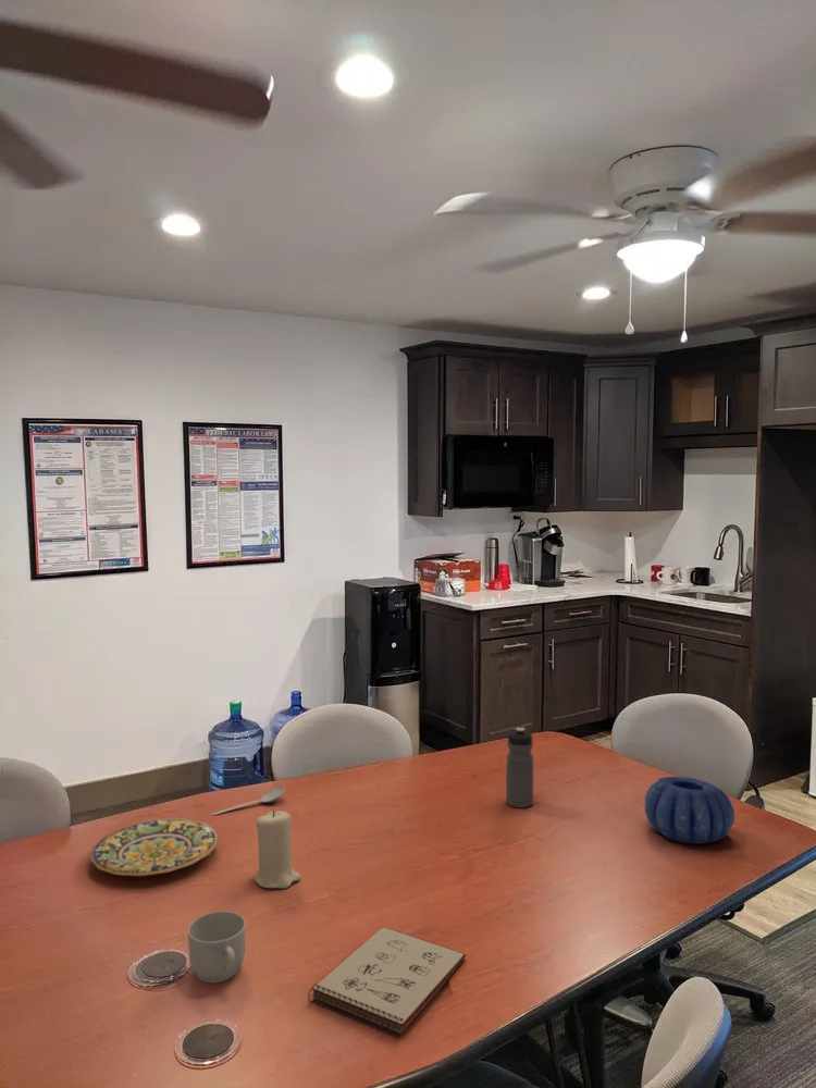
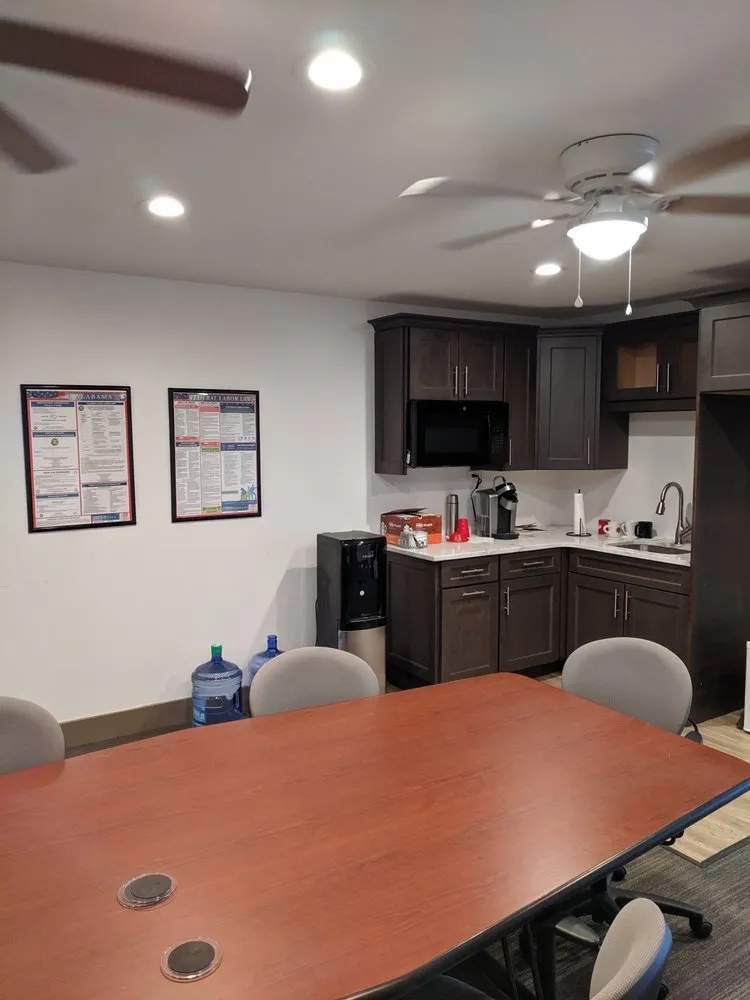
- plate [89,817,220,877]
- mug [187,910,247,984]
- water bottle [505,727,535,809]
- spoon [211,786,286,816]
- candle [254,809,301,889]
- decorative bowl [644,776,735,845]
- notepad [307,926,467,1039]
